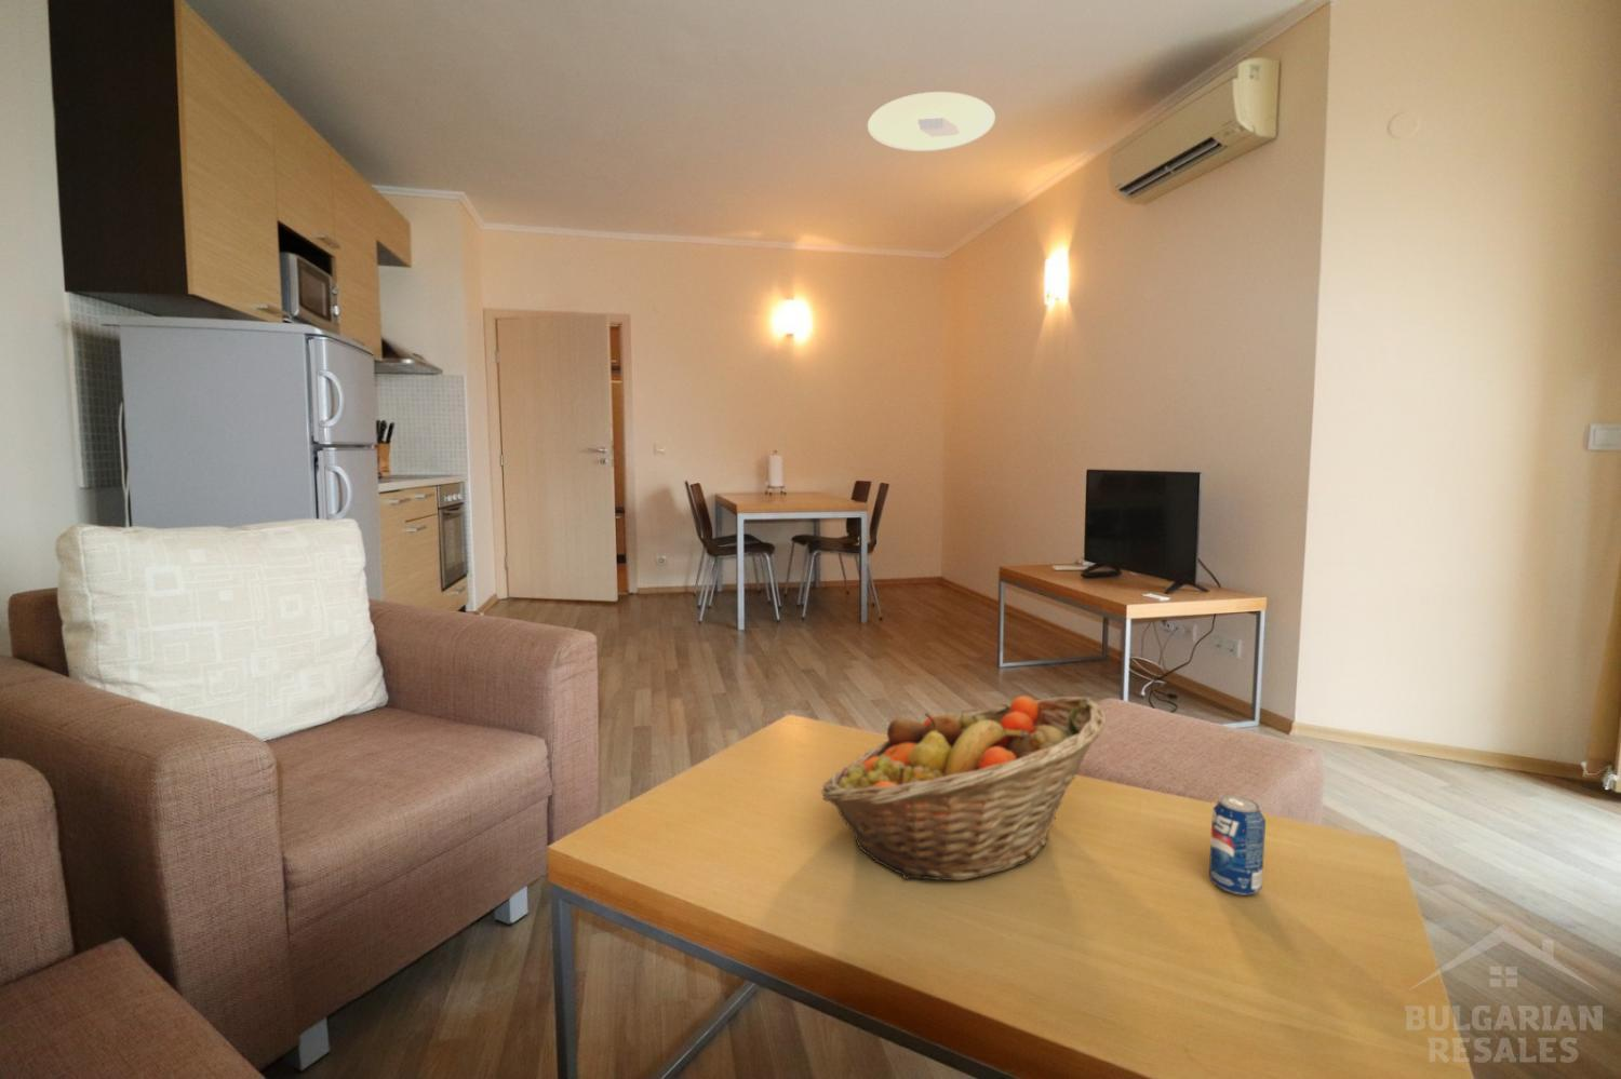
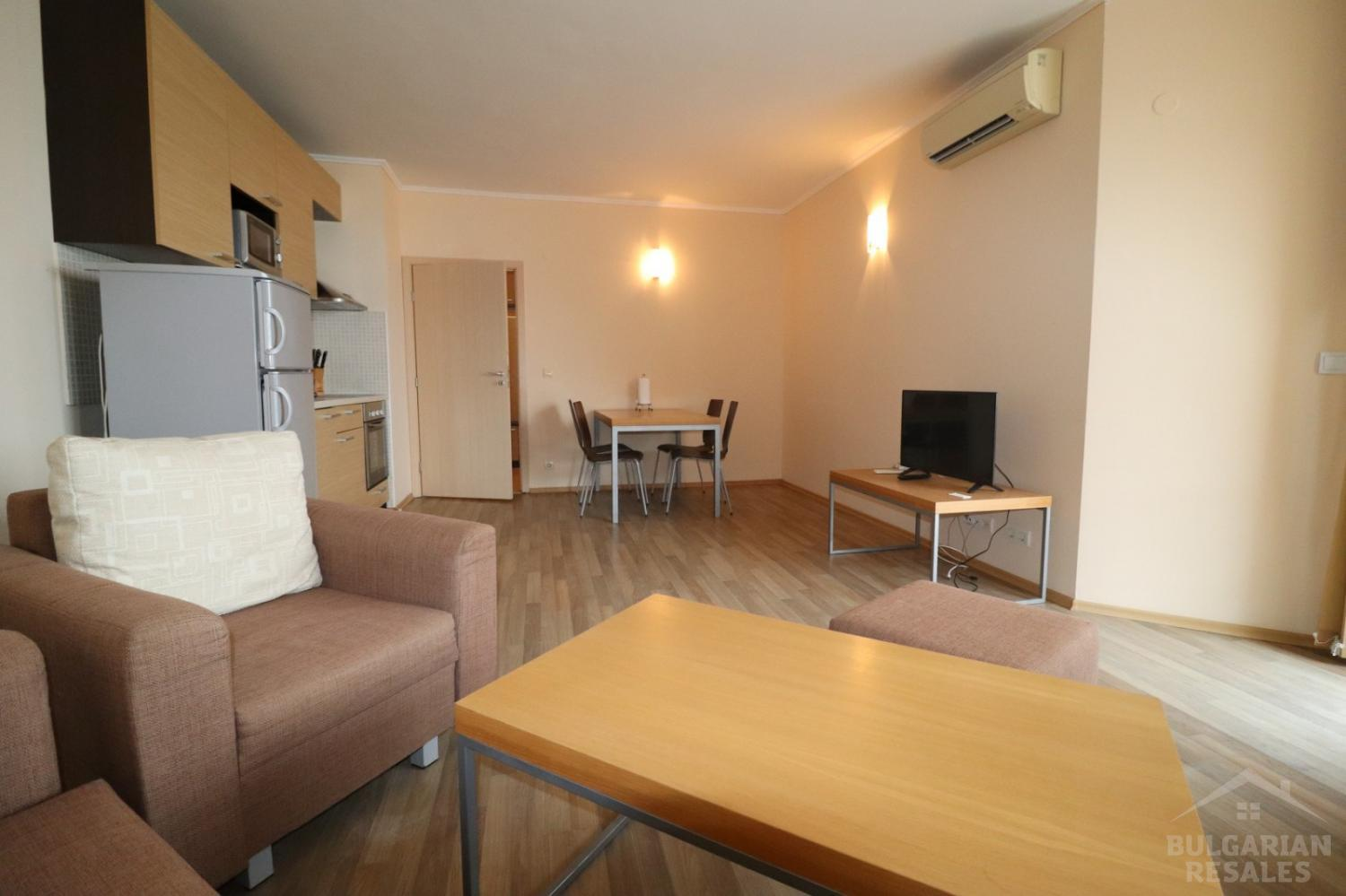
- beverage can [1208,794,1267,896]
- ceiling light [867,90,996,152]
- fruit basket [820,696,1107,882]
